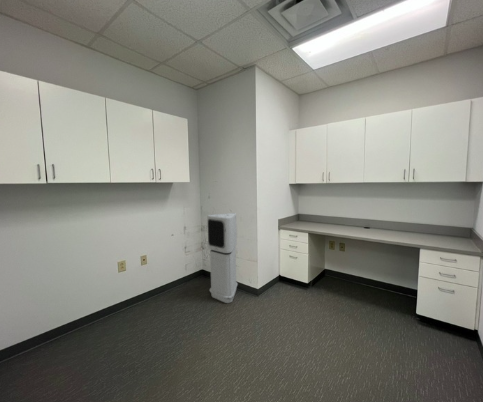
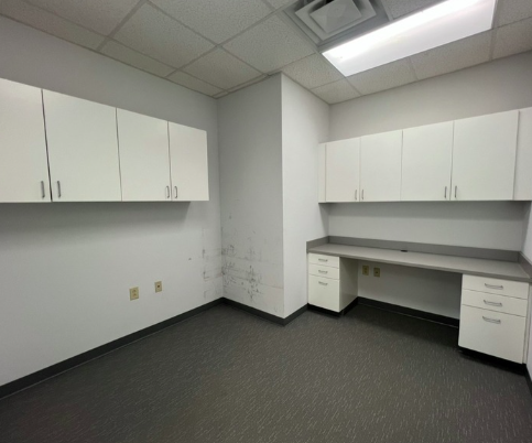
- air purifier [206,212,239,304]
